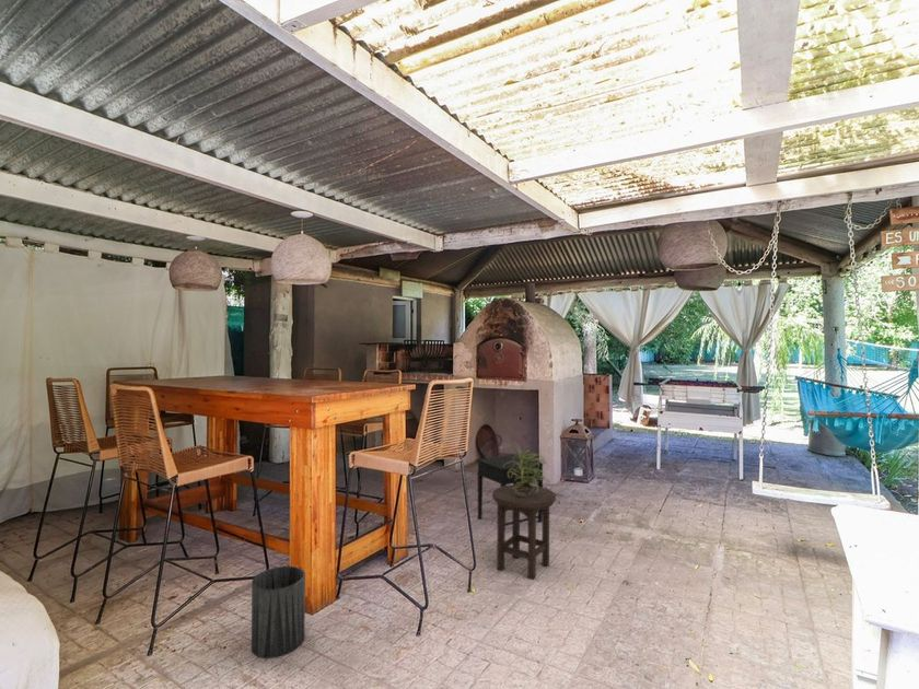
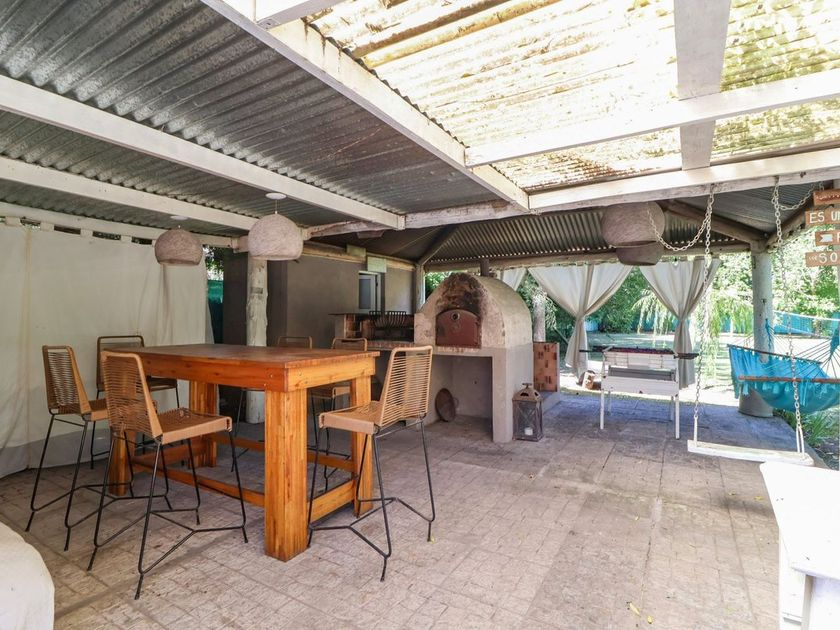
- potted plant [503,443,551,498]
- stool [491,483,557,581]
- side table [476,453,545,533]
- trash can [251,565,306,659]
